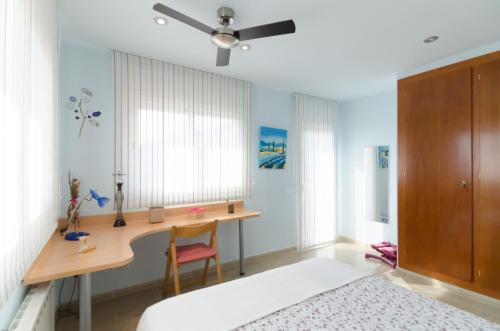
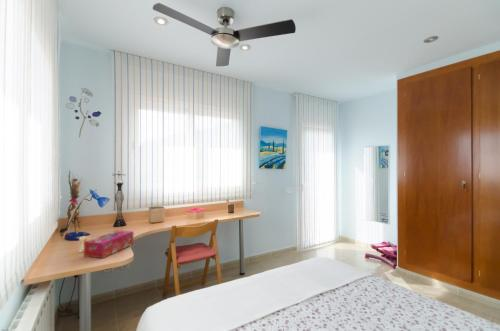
+ tissue box [83,229,134,259]
